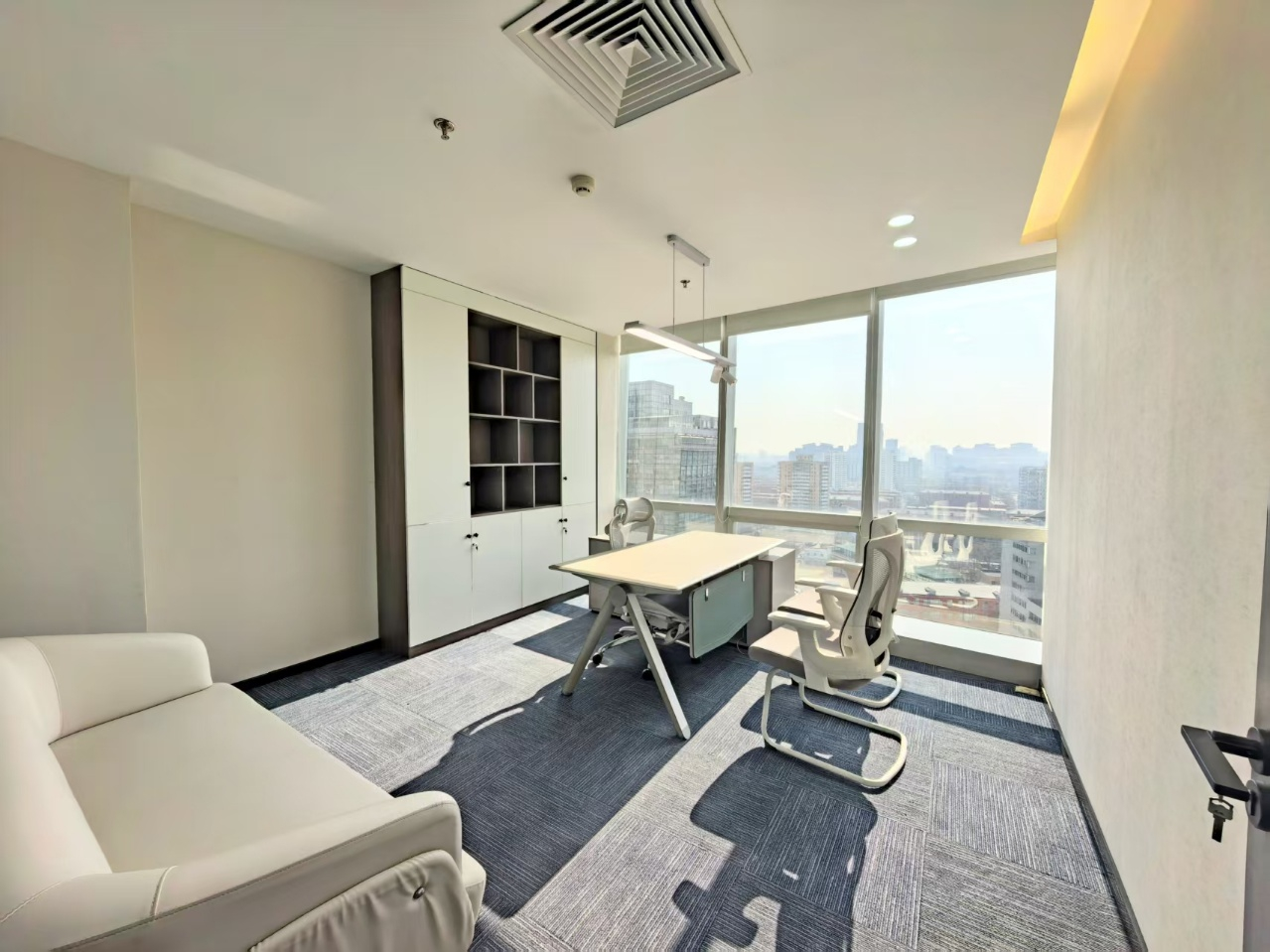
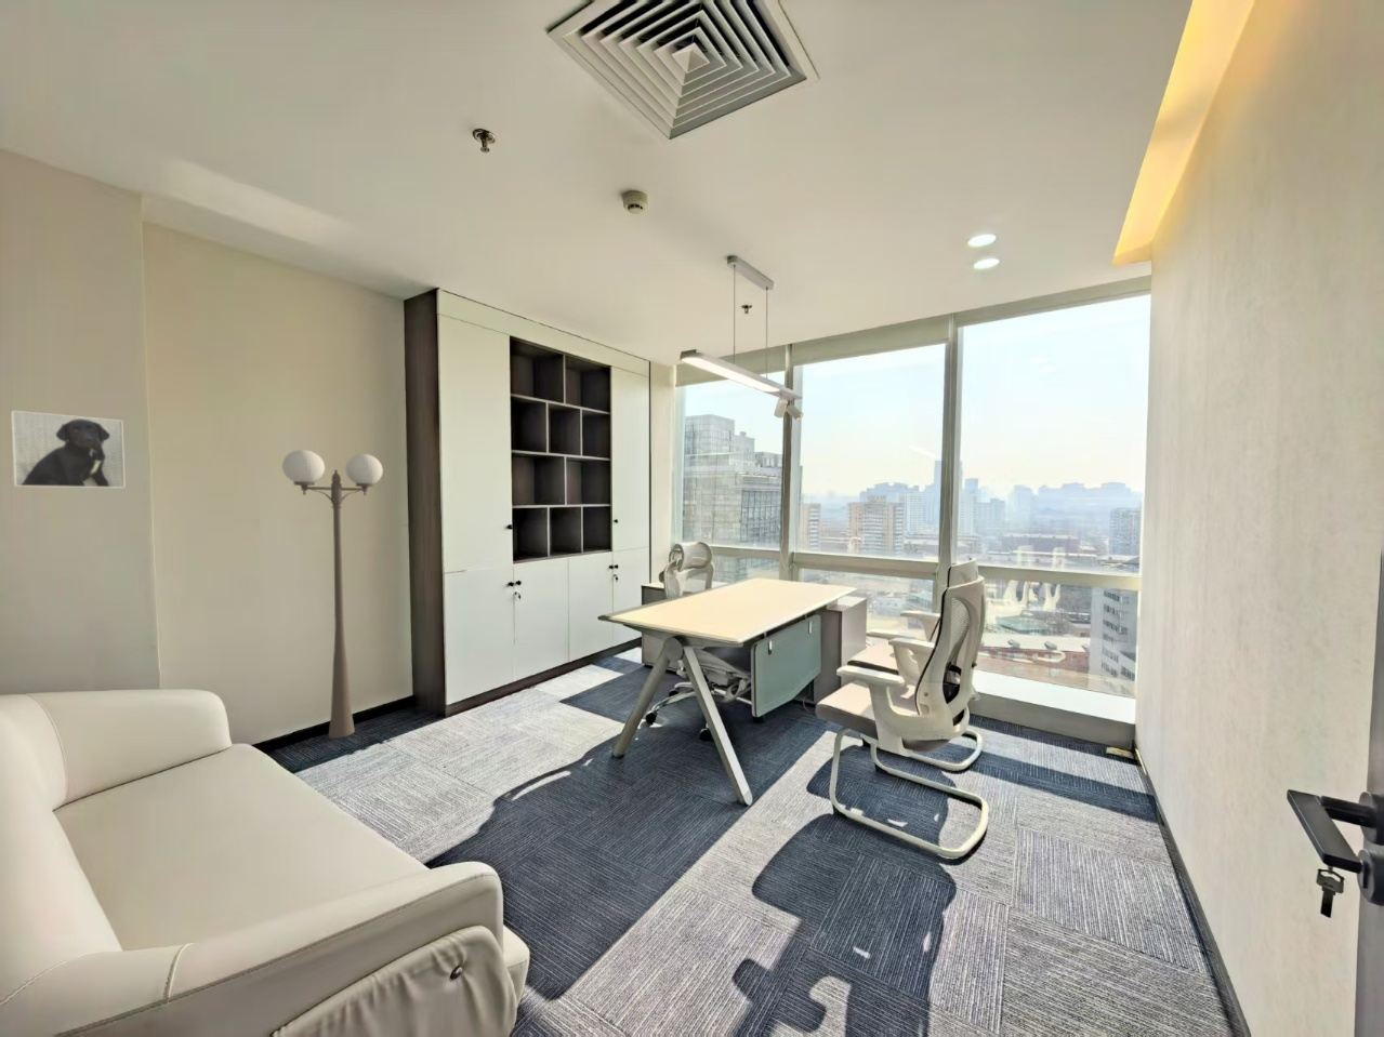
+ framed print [10,410,126,489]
+ floor lamp [281,449,385,740]
